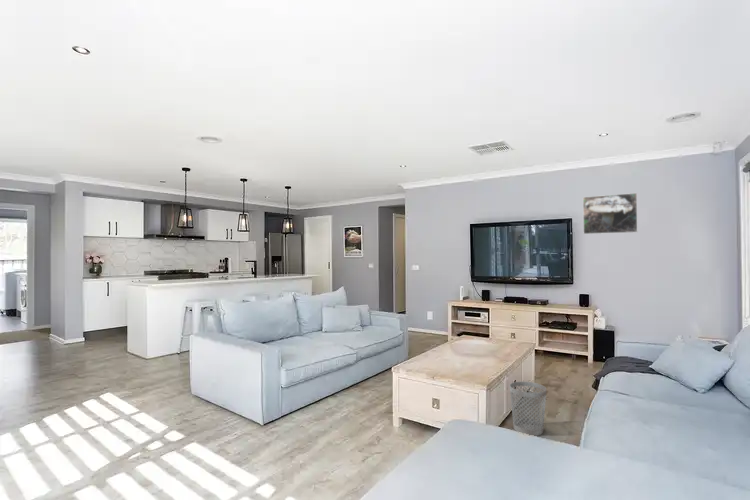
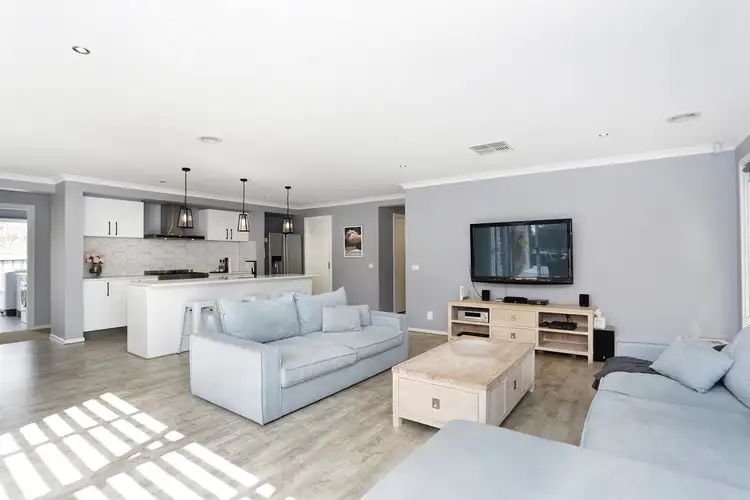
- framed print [582,192,639,235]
- wastebasket [509,381,547,437]
